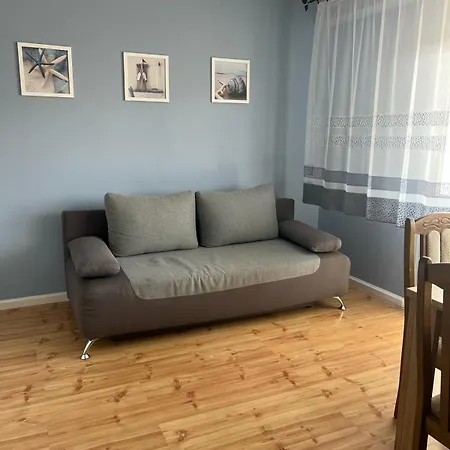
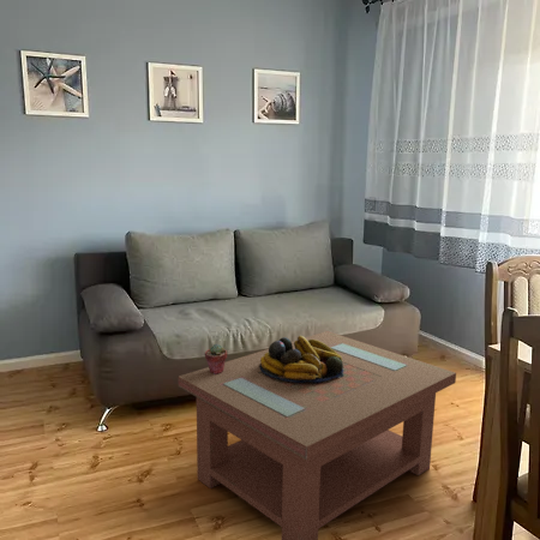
+ fruit bowl [259,335,344,383]
+ coffee table [178,330,457,540]
+ potted succulent [204,343,228,374]
